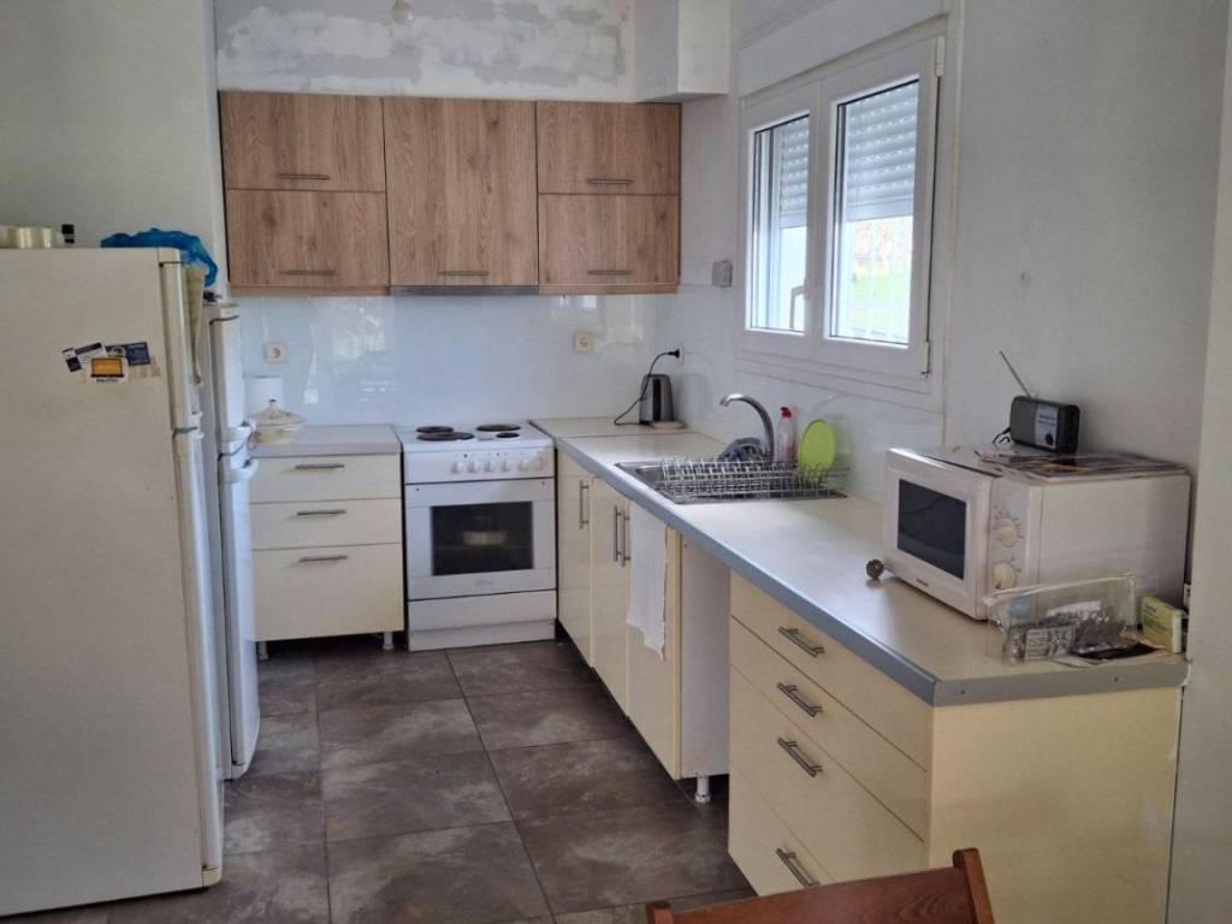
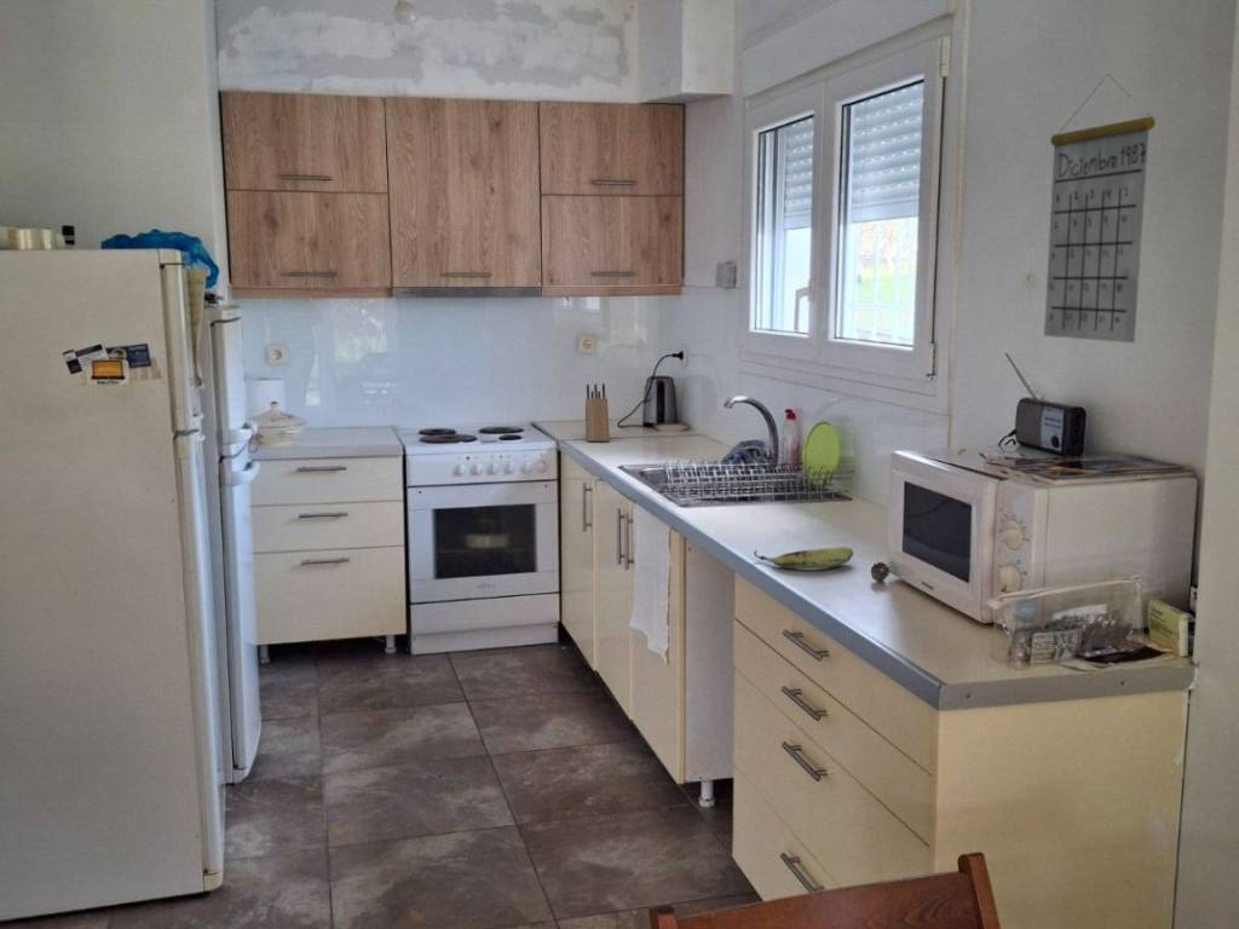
+ fruit [753,546,854,570]
+ knife block [584,382,611,443]
+ calendar [1043,73,1157,344]
